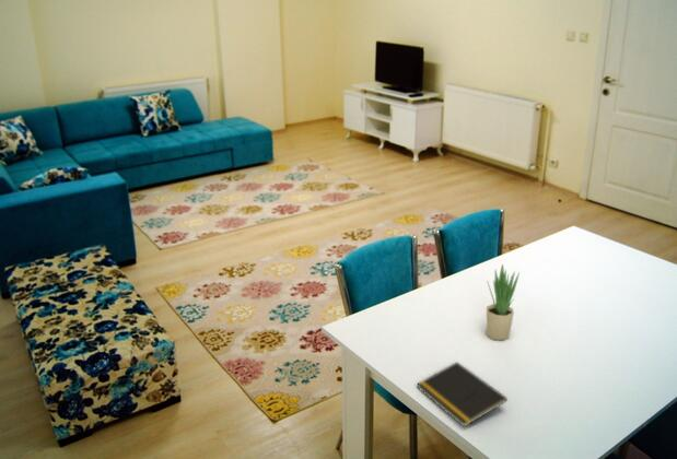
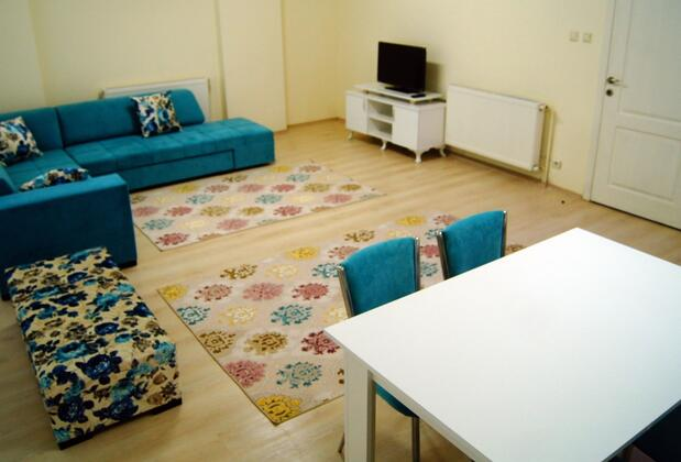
- notepad [416,361,509,428]
- potted plant [486,263,521,341]
